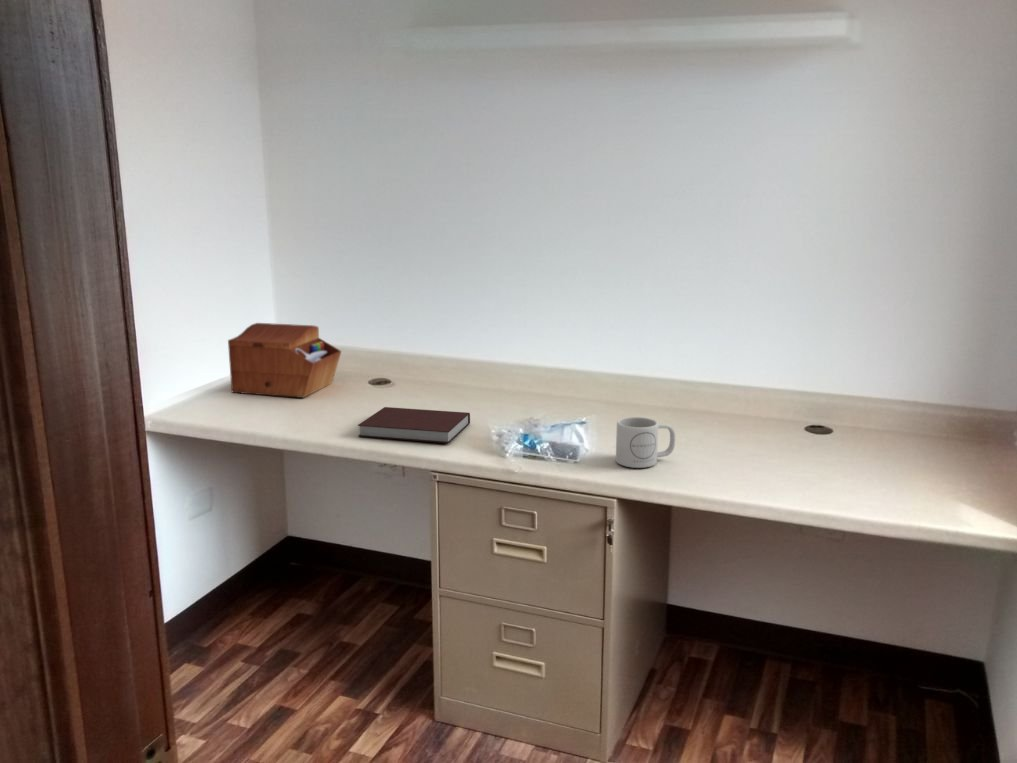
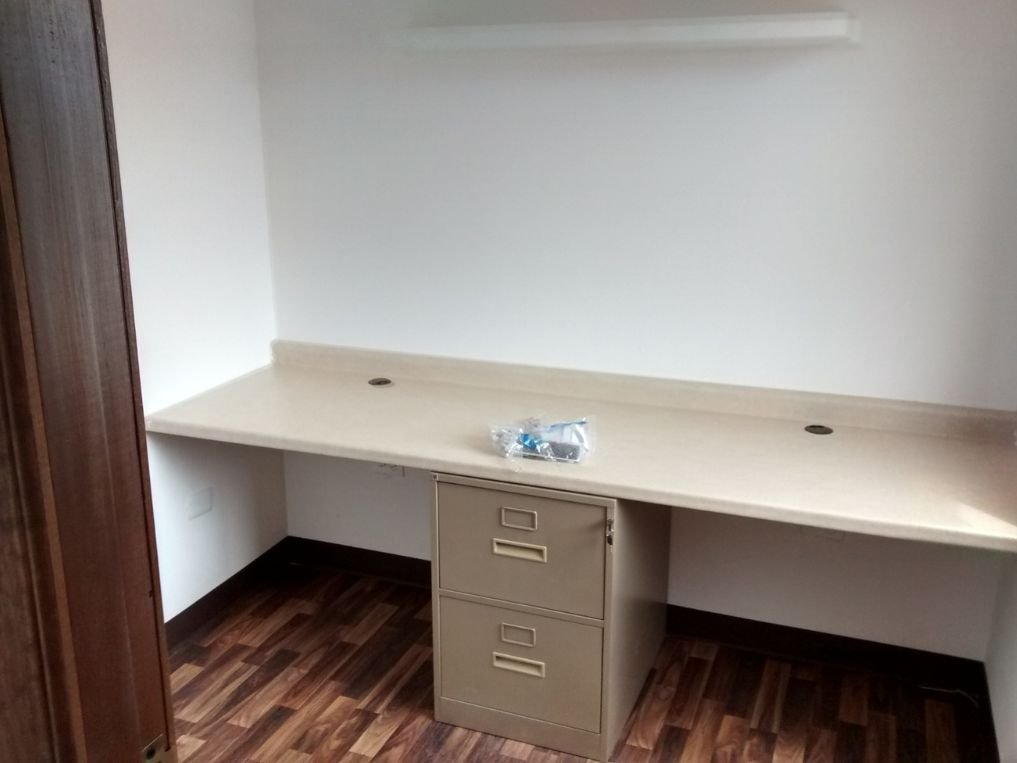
- mug [615,416,676,469]
- notebook [357,406,471,444]
- sewing box [227,322,342,399]
